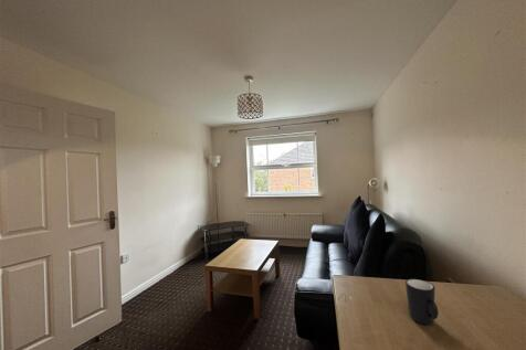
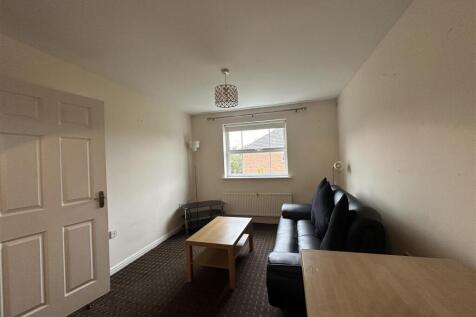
- mug [404,278,440,326]
